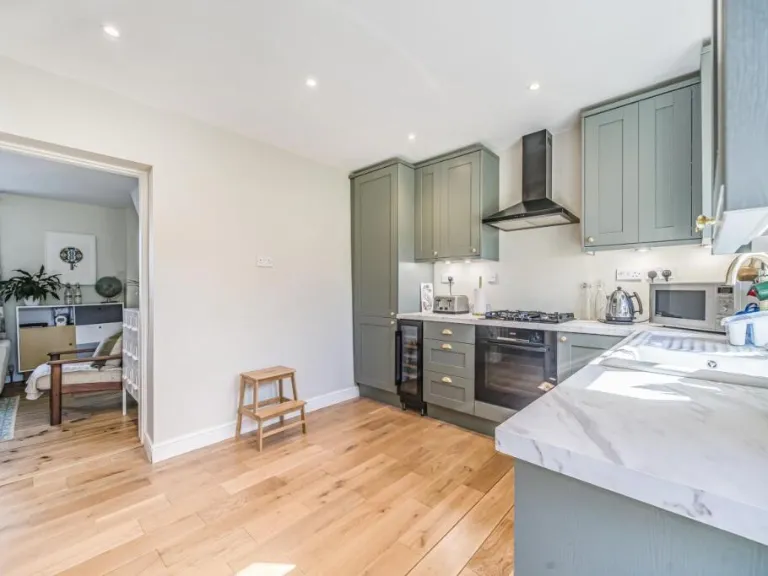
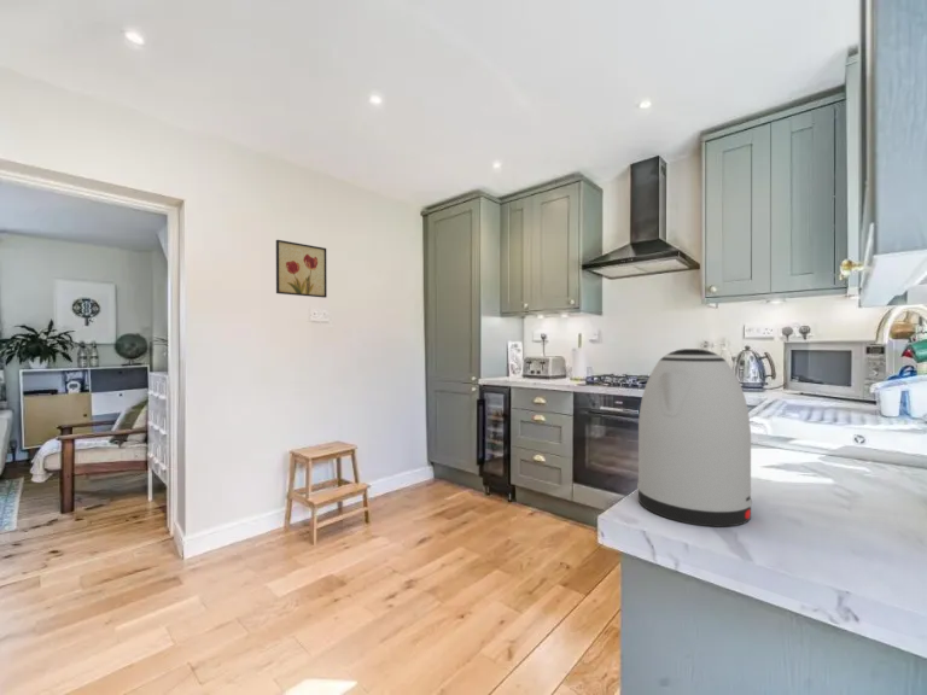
+ kettle [636,348,753,528]
+ wall art [275,239,328,299]
